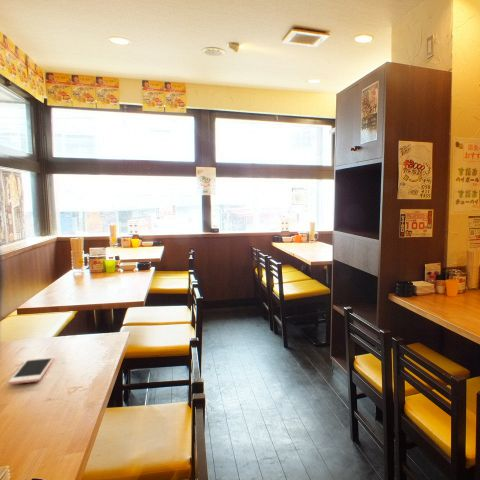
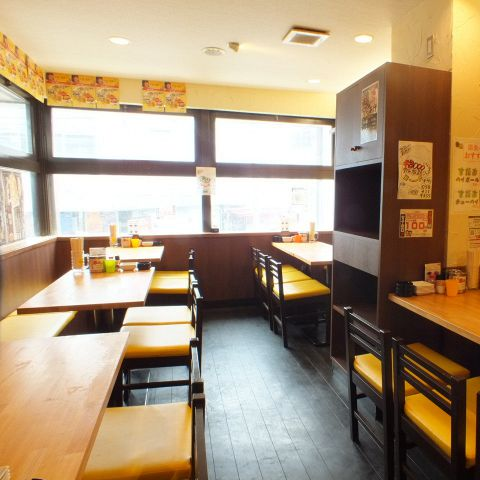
- cell phone [8,355,56,385]
